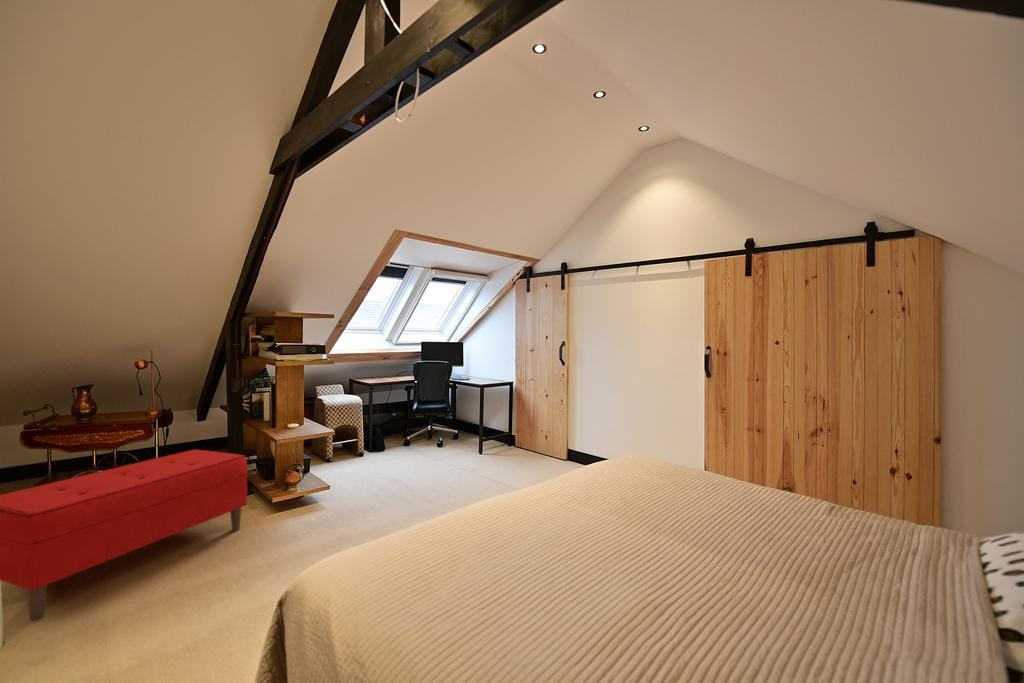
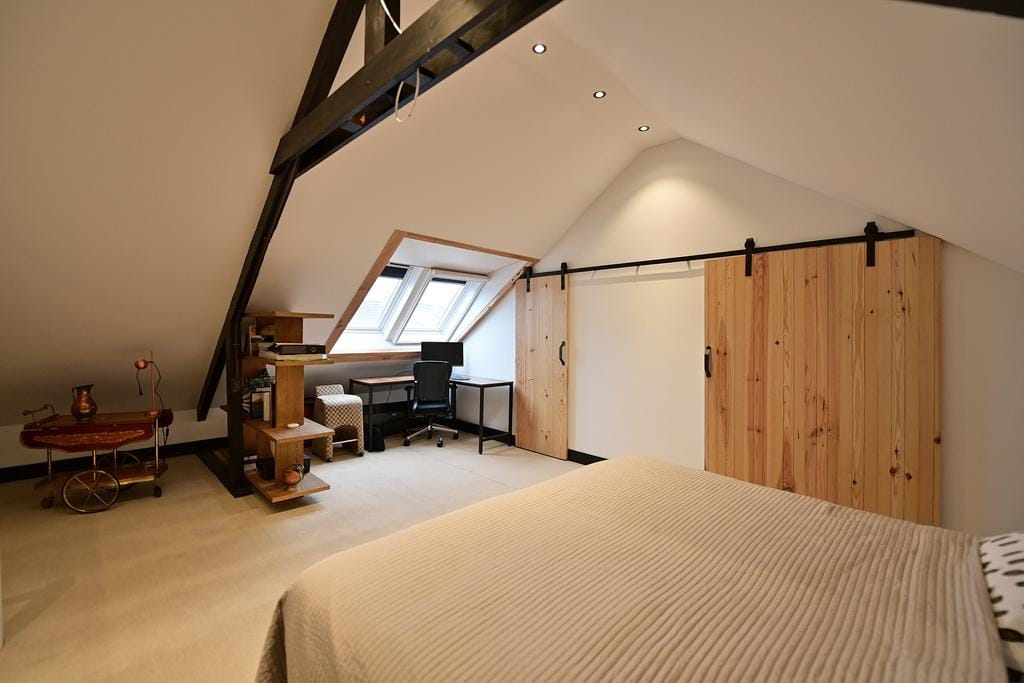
- bench [0,448,248,623]
